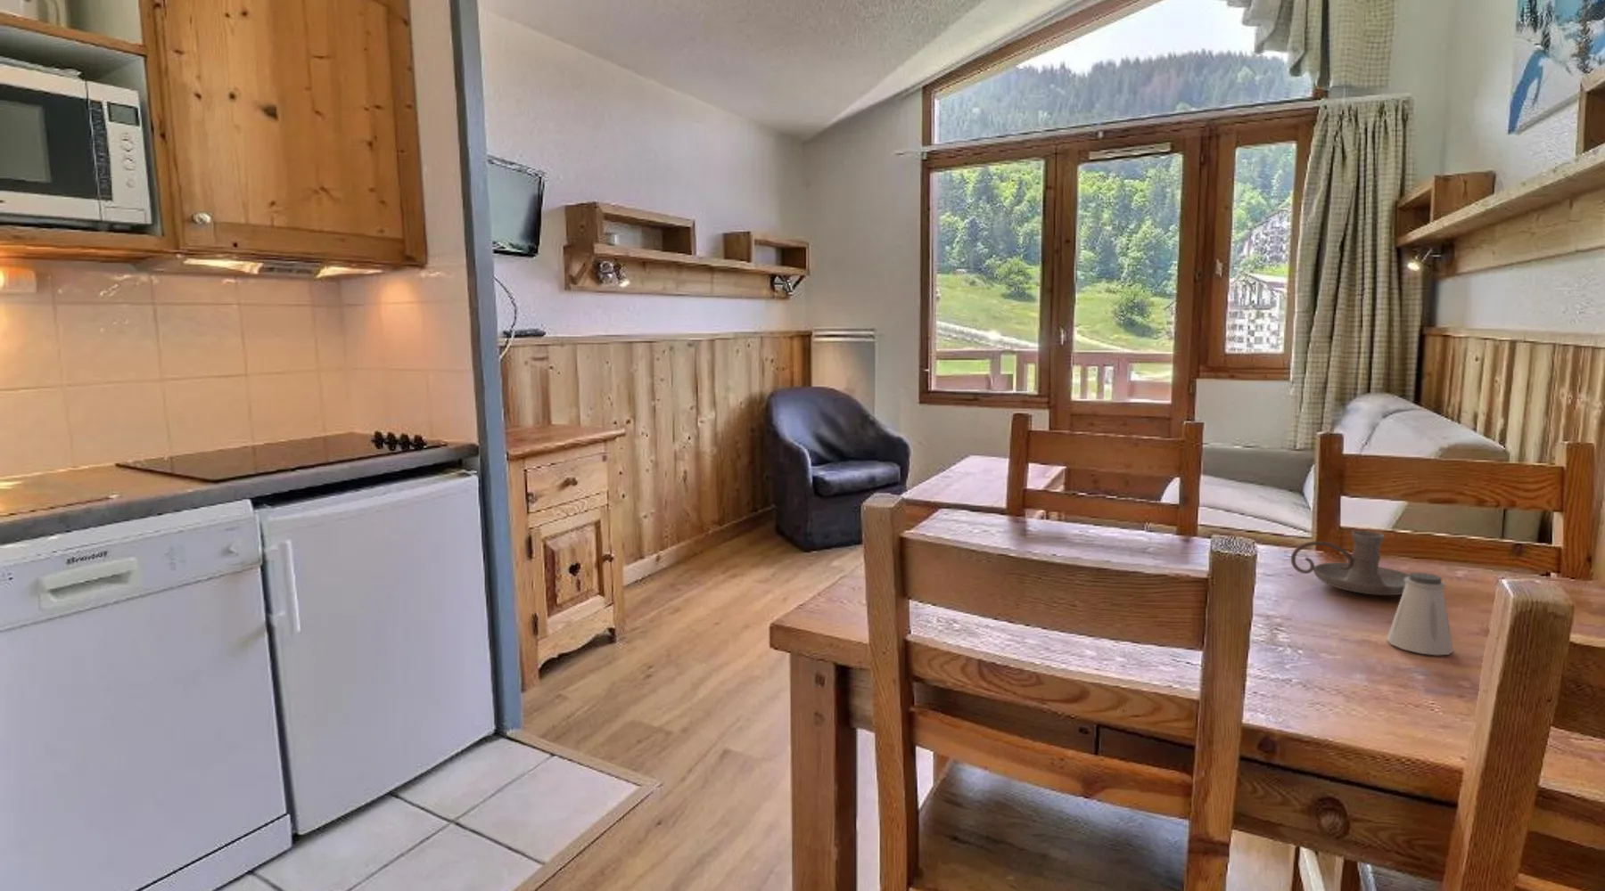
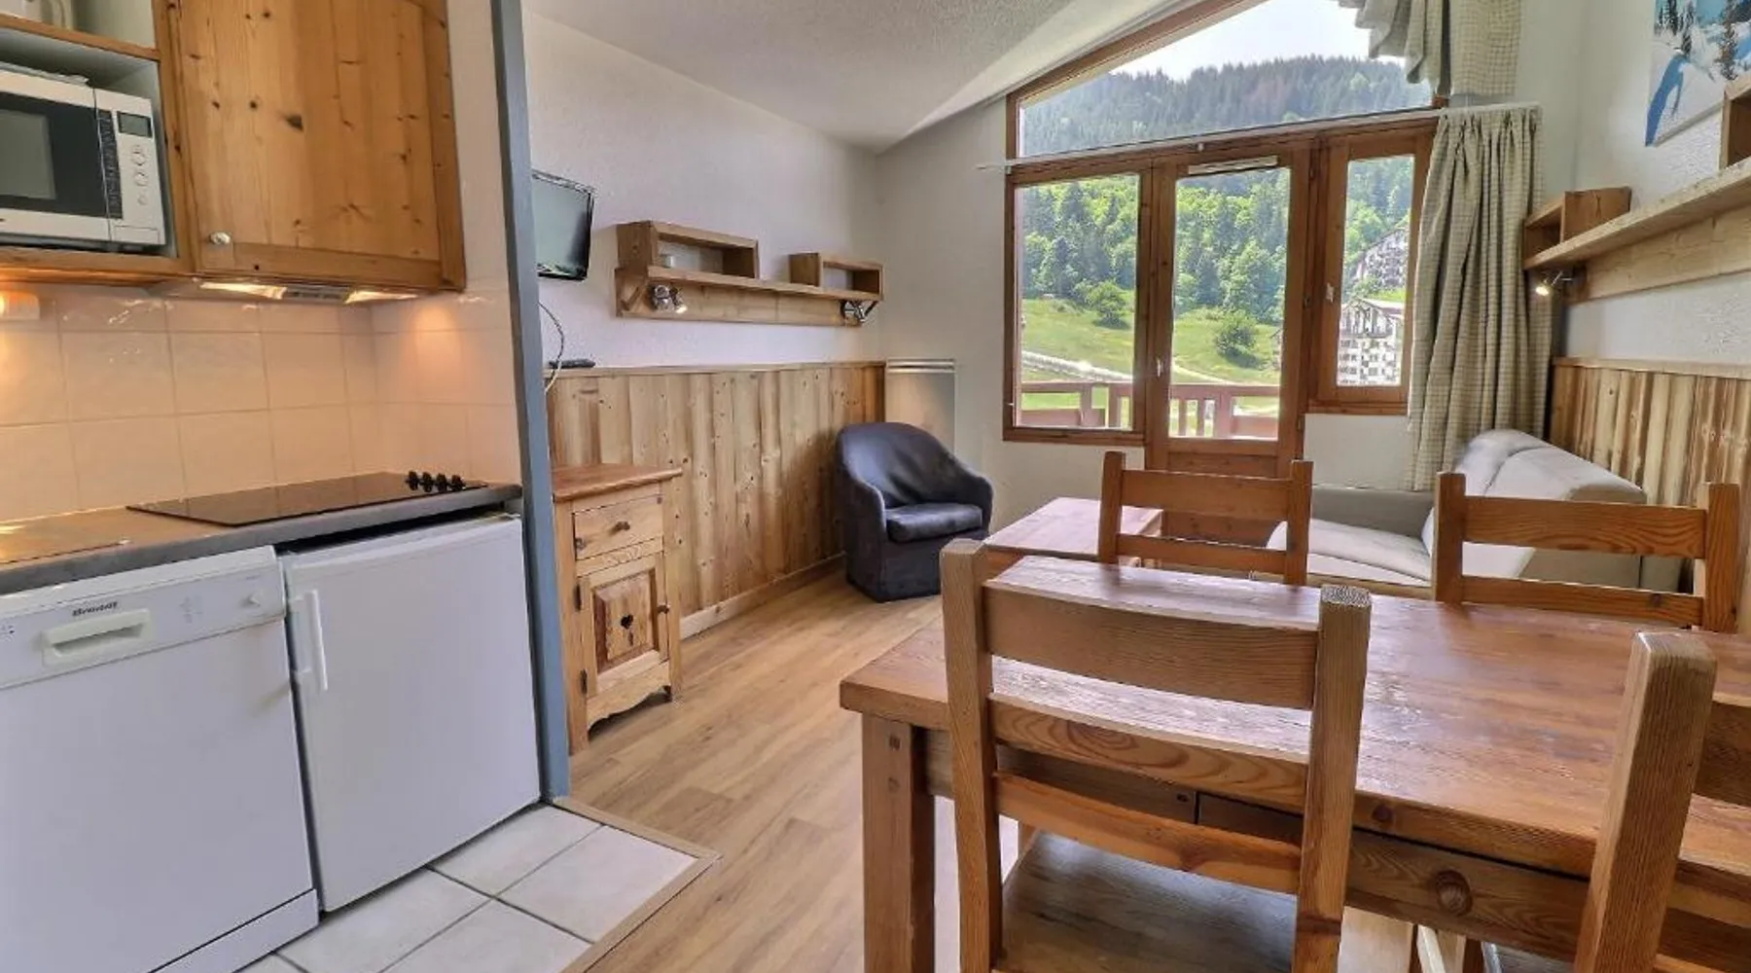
- candle holder [1290,530,1410,596]
- saltshaker [1385,572,1455,656]
